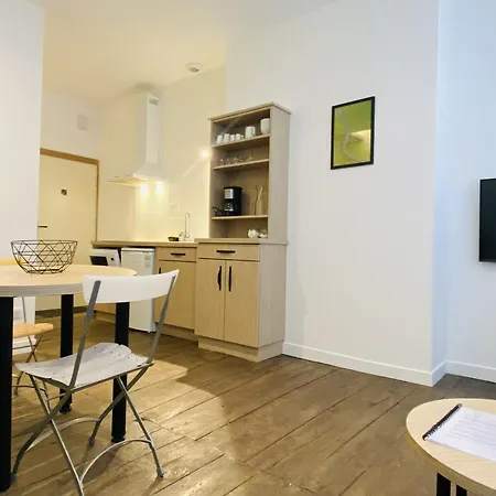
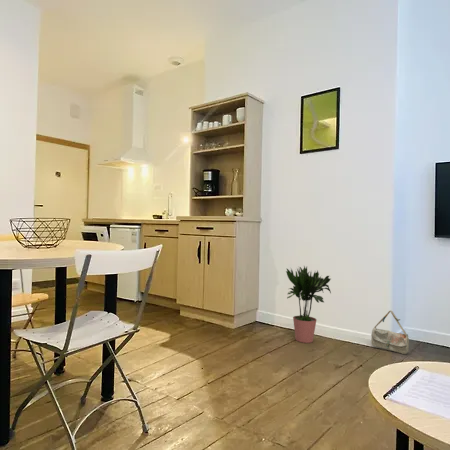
+ potted plant [285,265,332,344]
+ bag [370,309,410,355]
